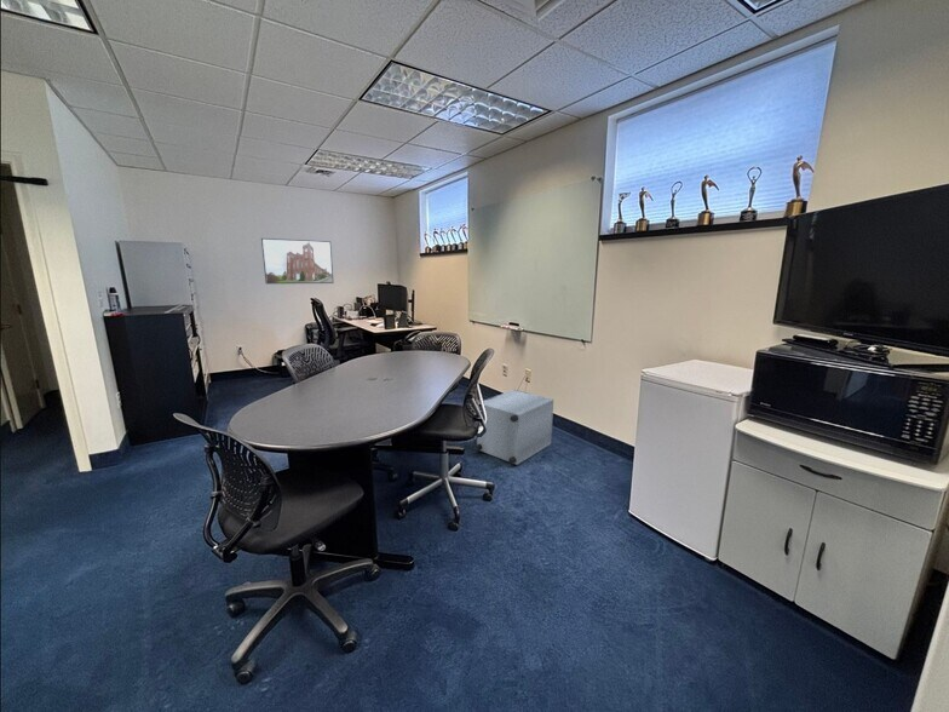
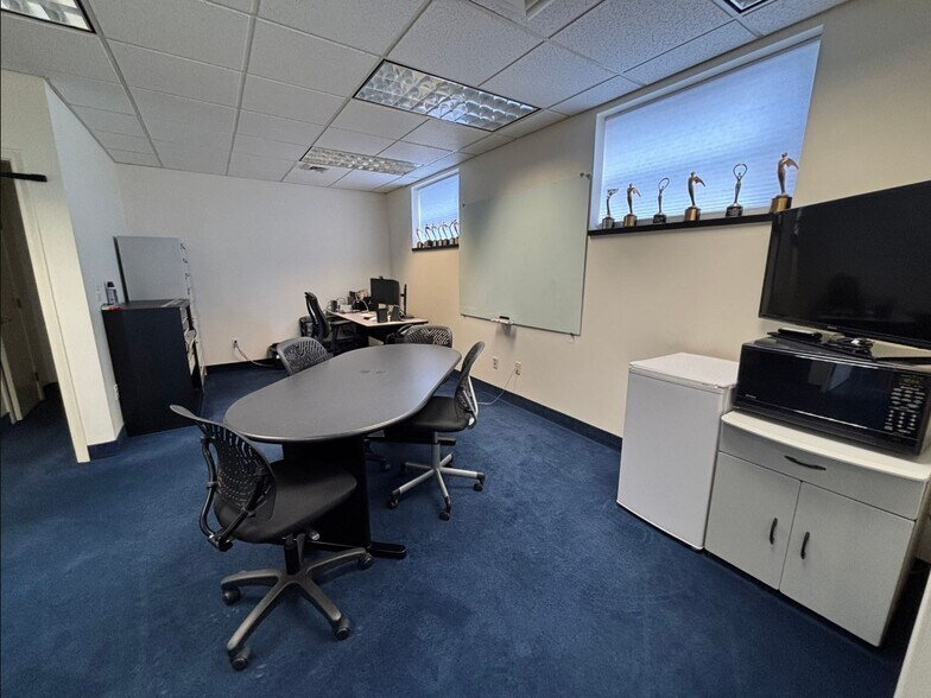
- safe [473,389,554,466]
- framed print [260,237,335,285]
